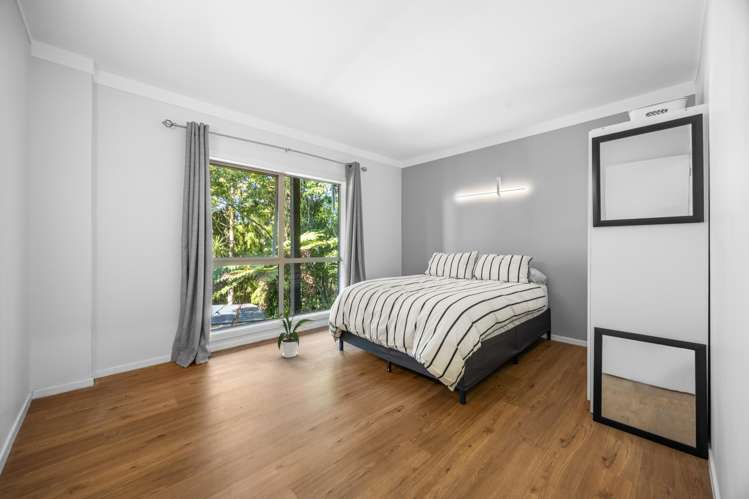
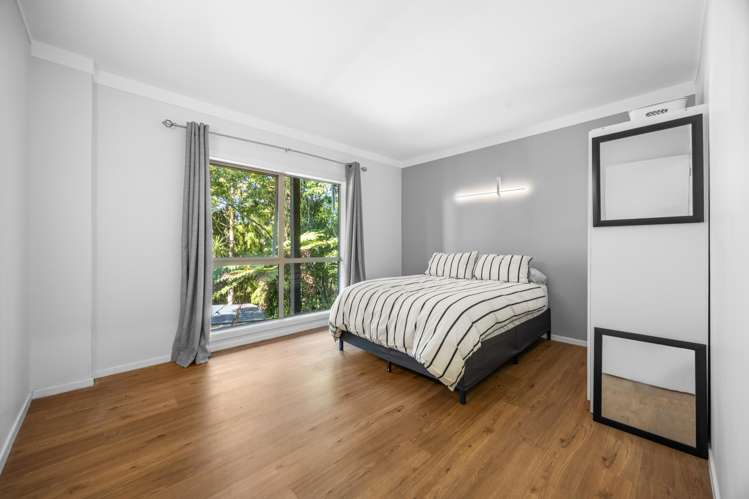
- house plant [277,309,315,359]
